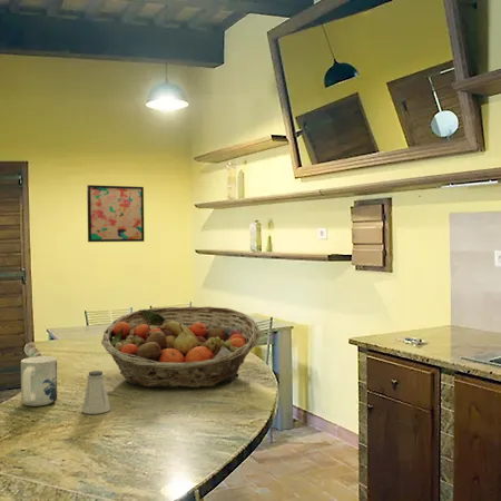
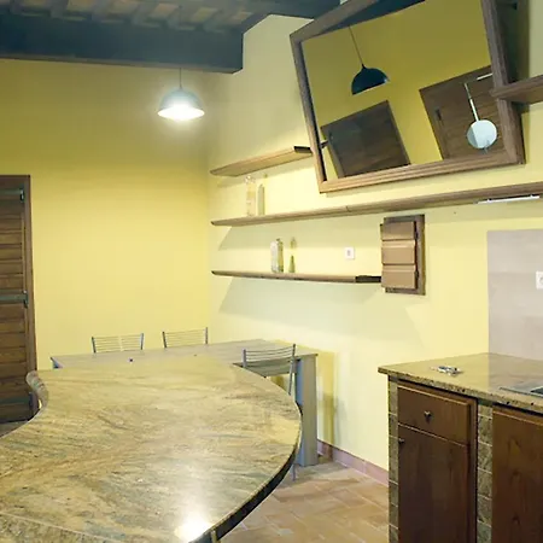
- saltshaker [81,370,111,415]
- mug [20,355,58,407]
- fruit basket [100,305,261,390]
- wall art [86,184,146,243]
